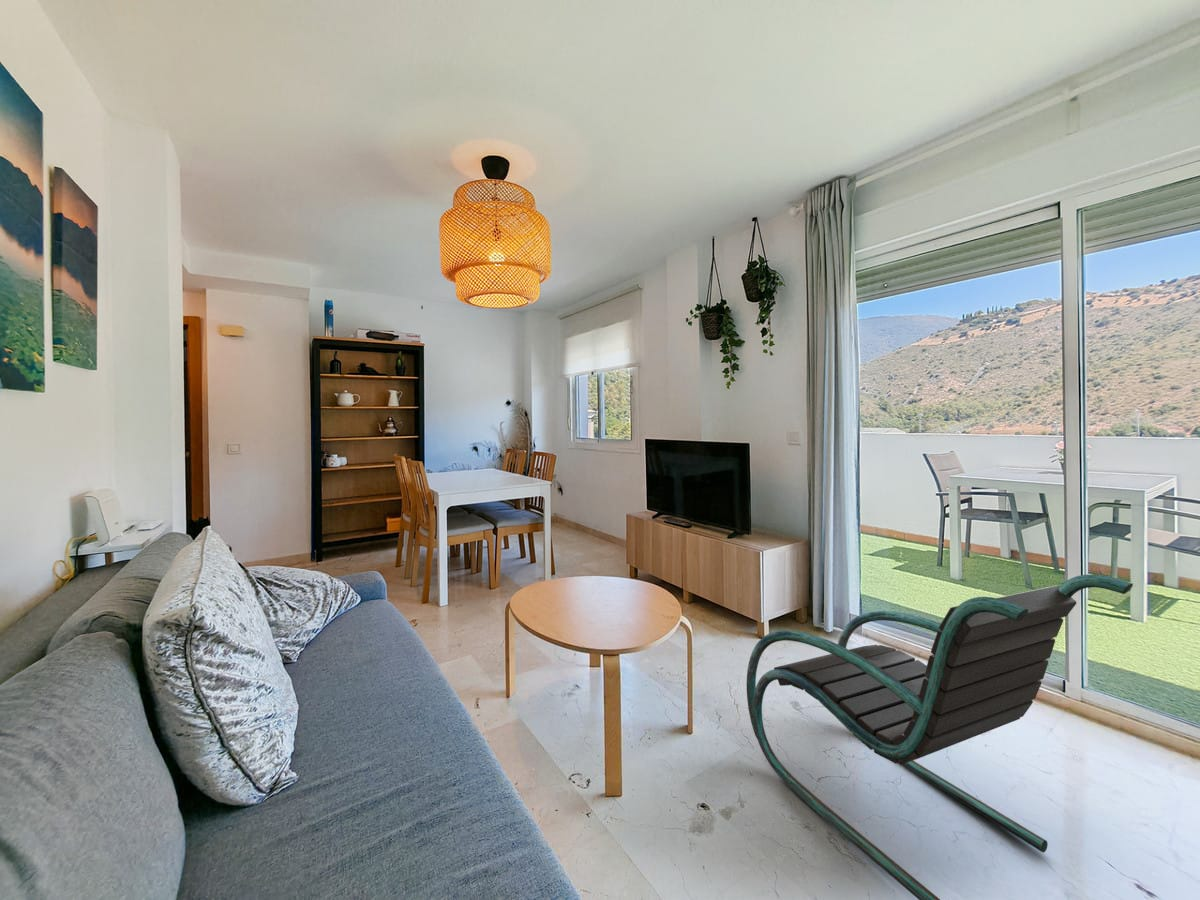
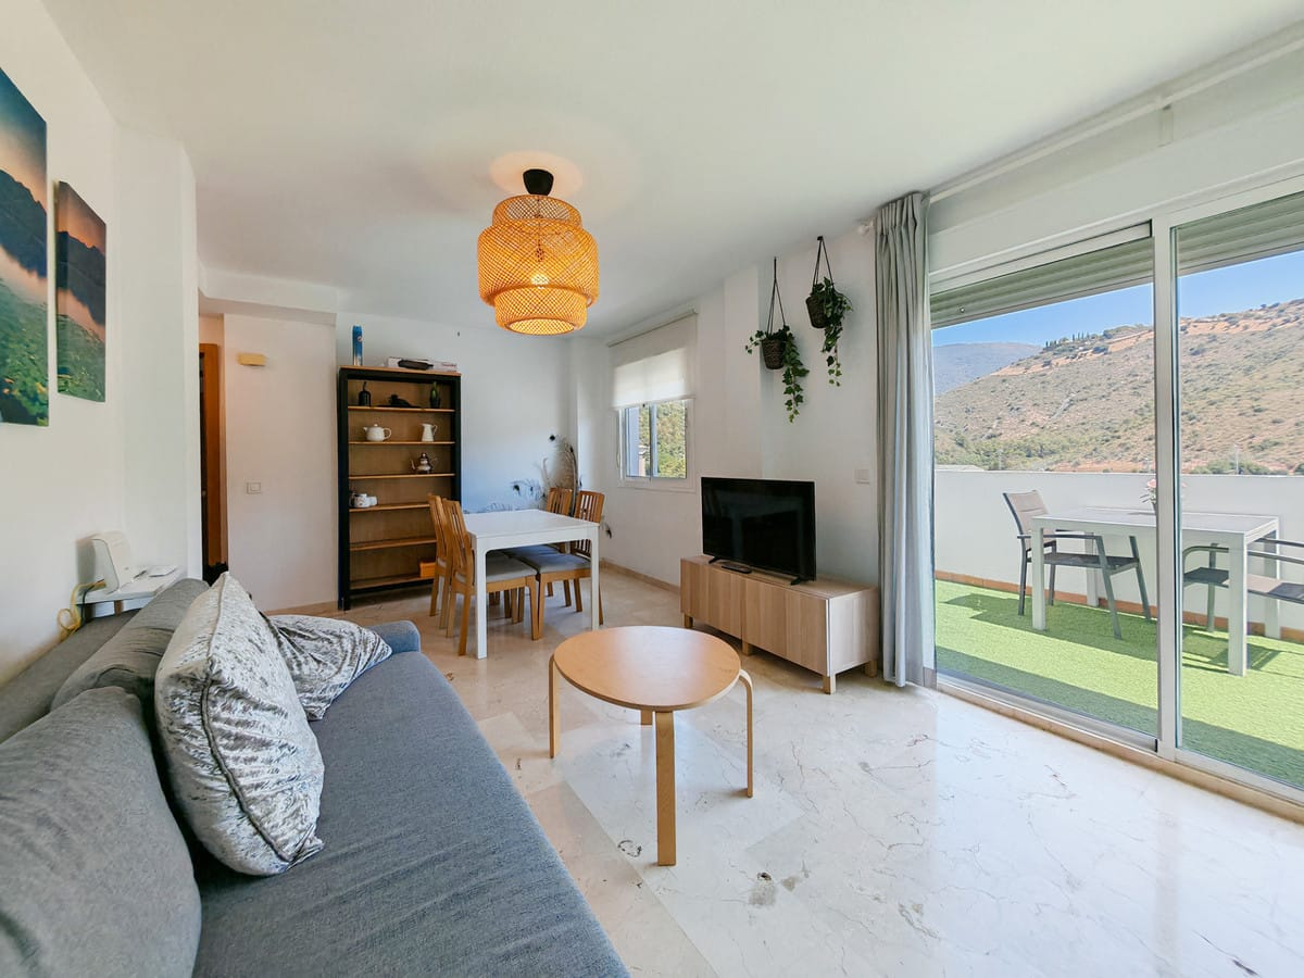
- lounge chair [746,573,1134,900]
